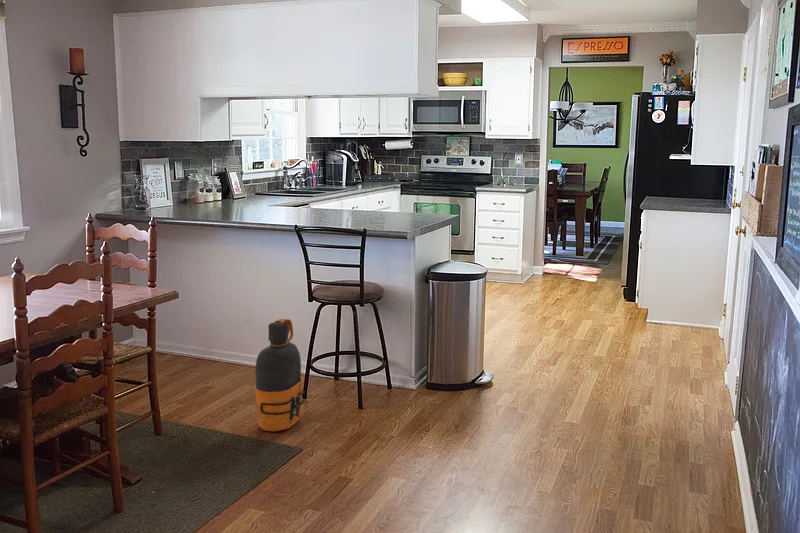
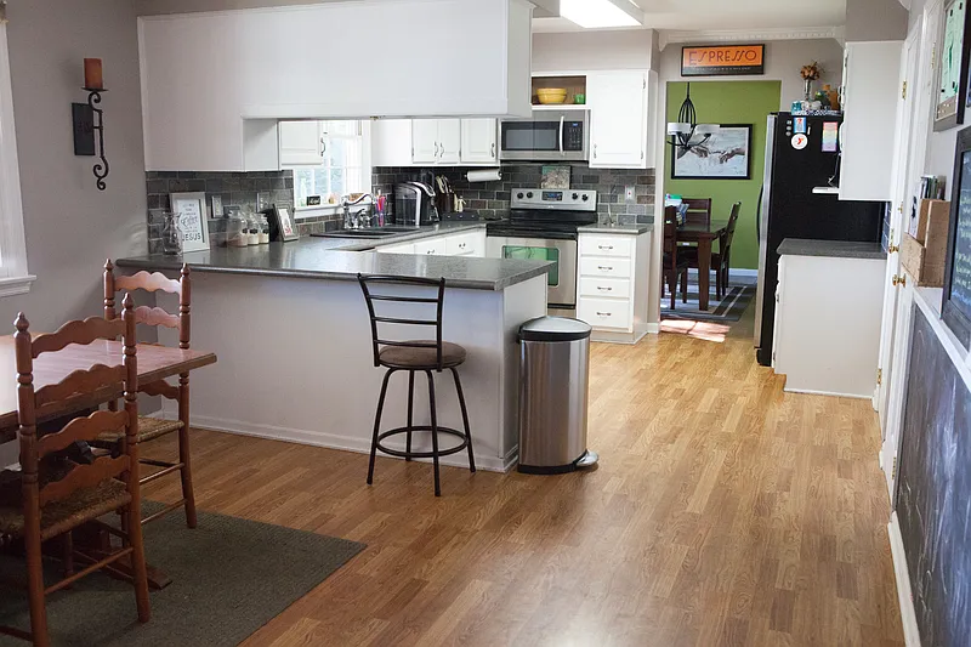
- water bottle [253,318,305,432]
